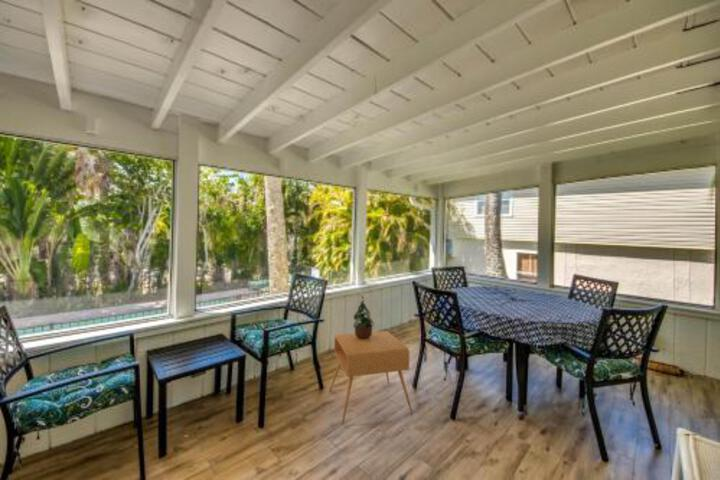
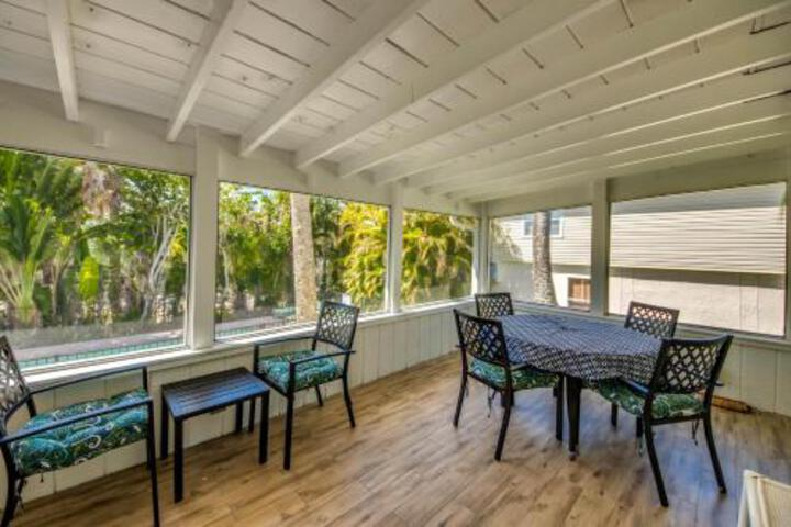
- side table [329,330,414,426]
- potted plant [352,294,376,339]
